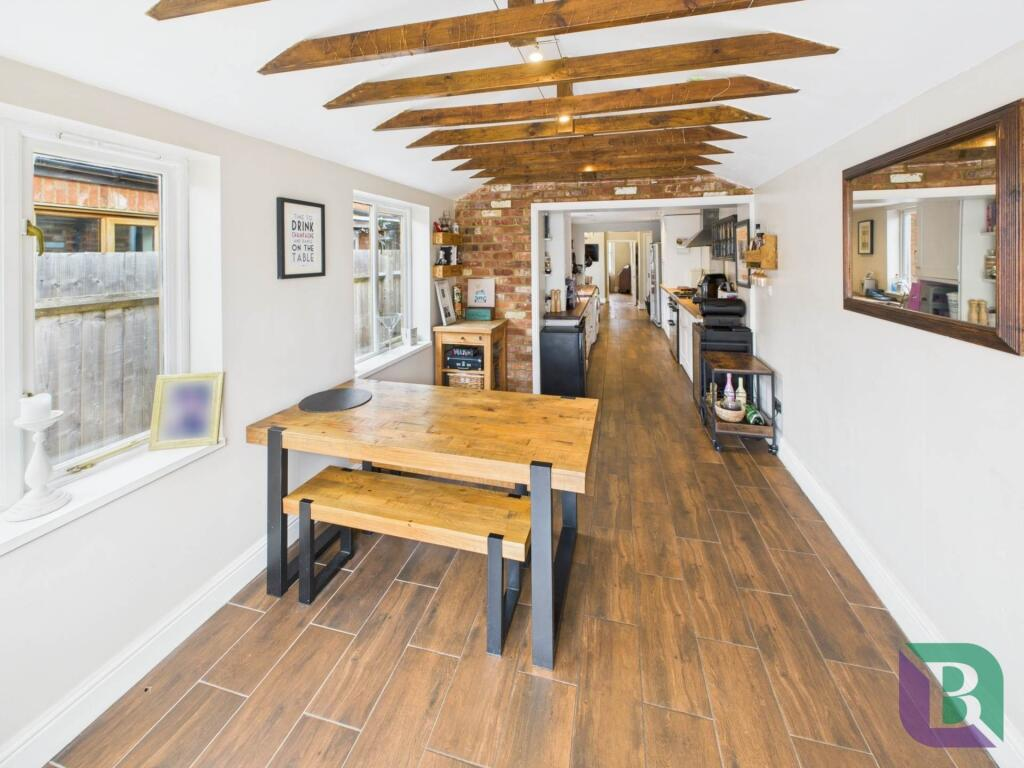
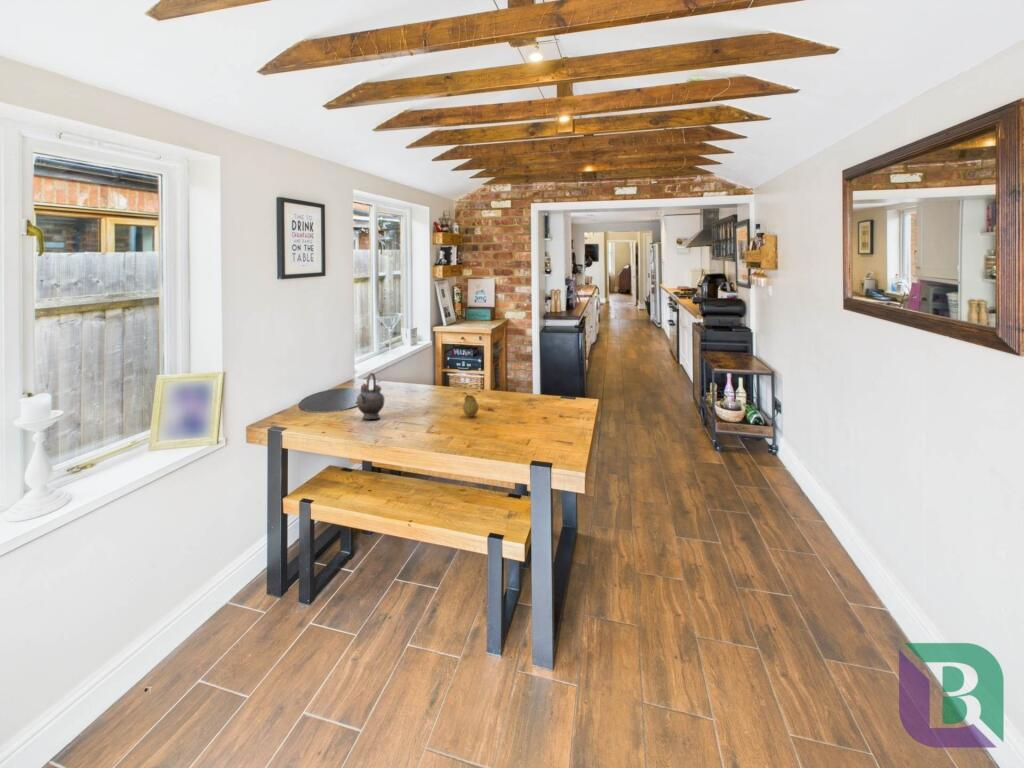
+ fruit [462,391,480,418]
+ teapot [355,372,385,420]
